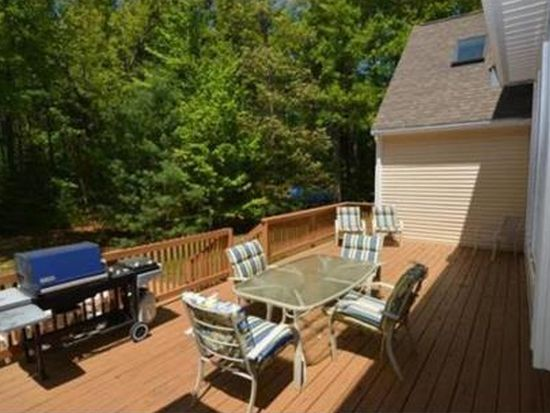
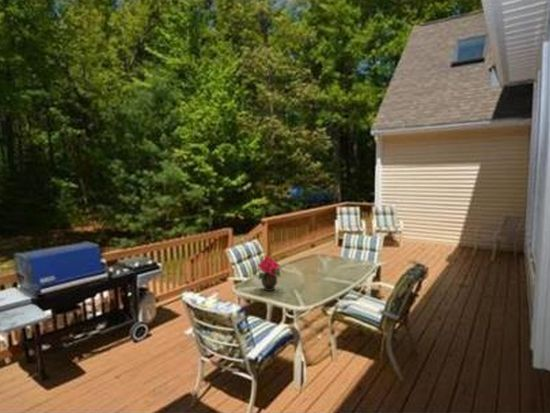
+ potted flower [257,254,286,292]
